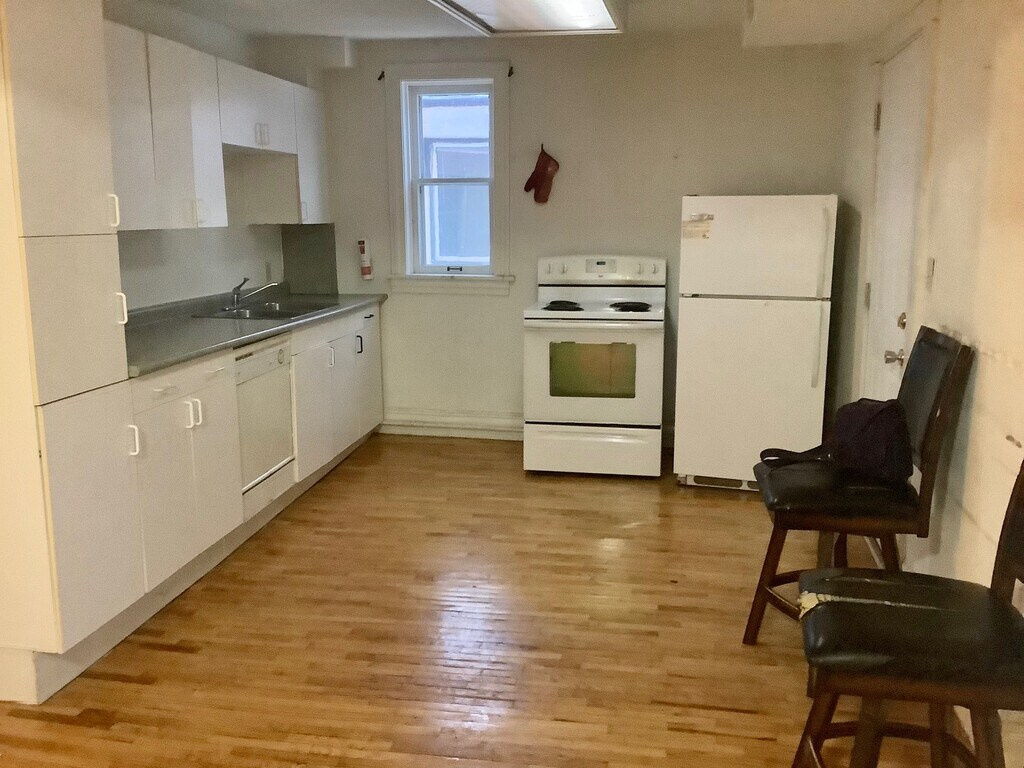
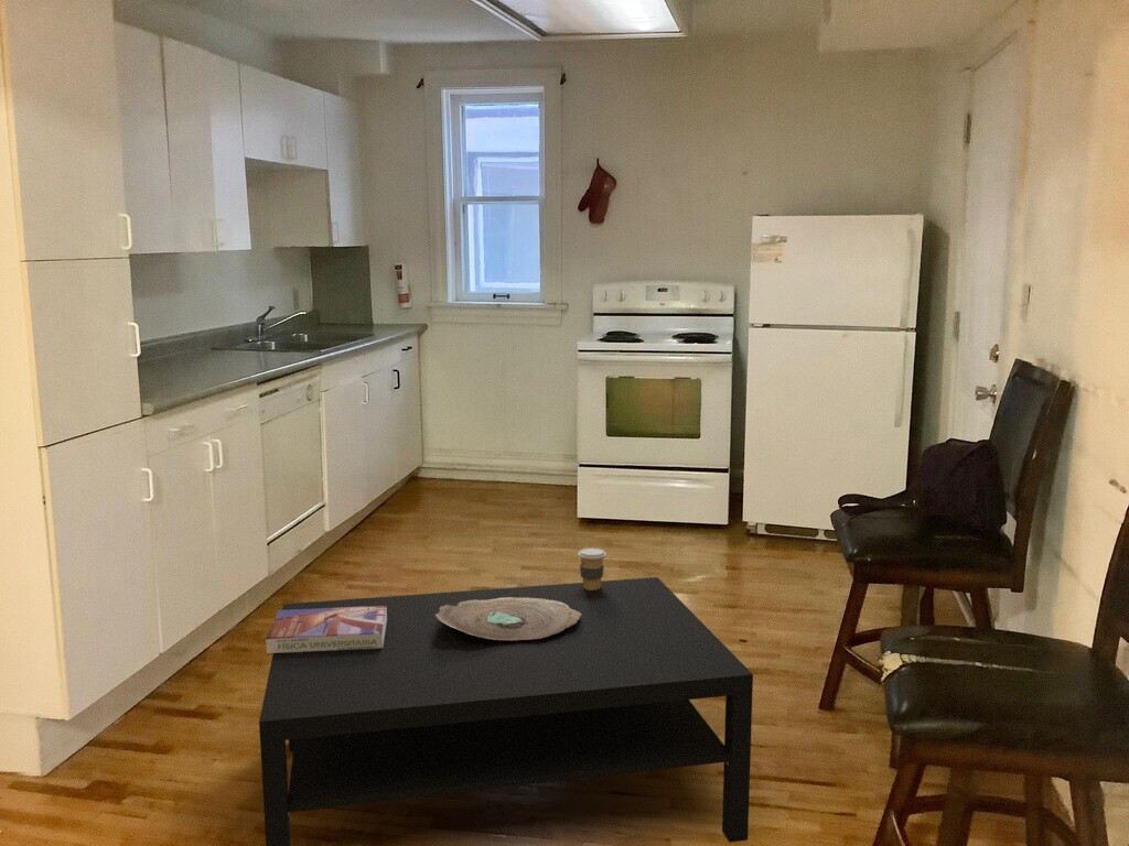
+ coffee table [258,576,754,846]
+ decorative bowl [434,597,581,640]
+ coffee cup [577,547,607,590]
+ textbook [265,606,387,655]
